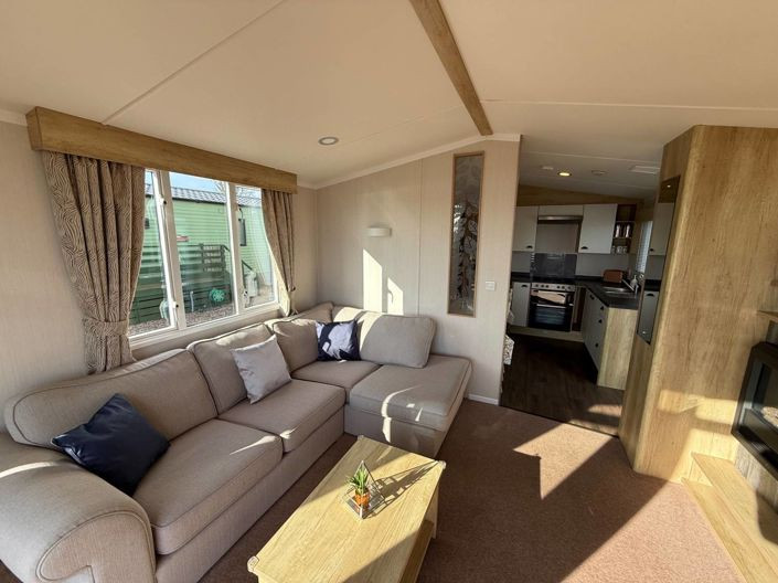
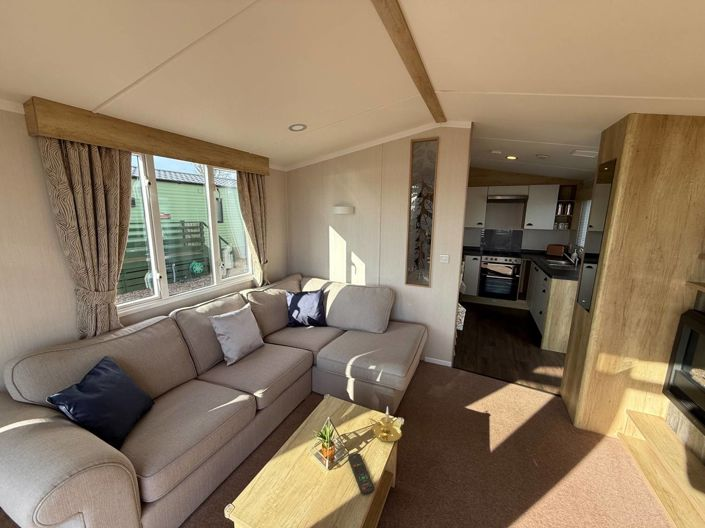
+ remote control [347,452,376,496]
+ candle holder [368,406,403,443]
